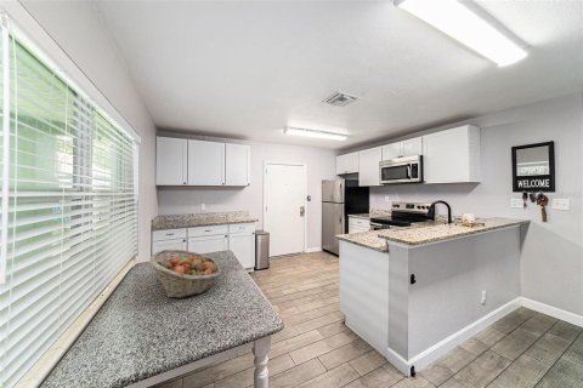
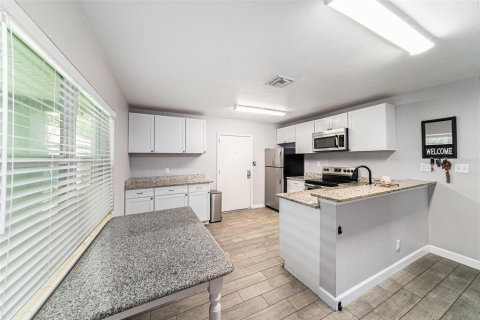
- fruit basket [148,249,222,299]
